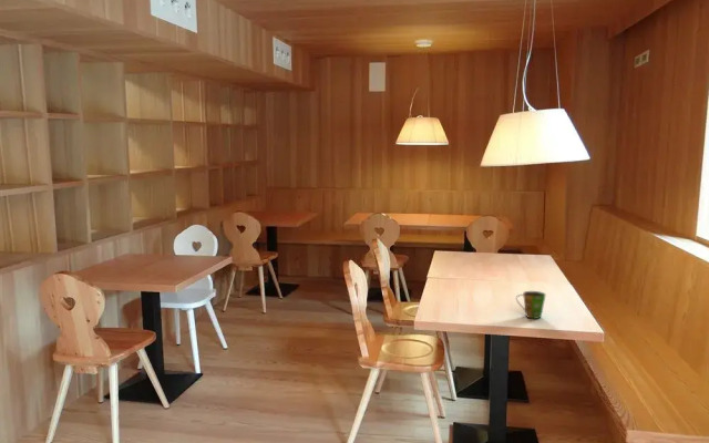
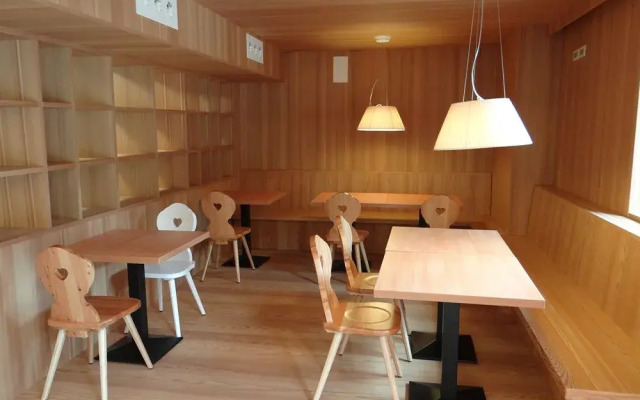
- cup [515,290,547,320]
